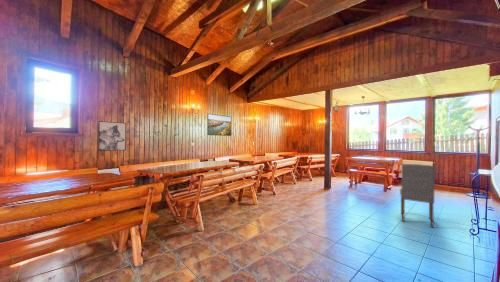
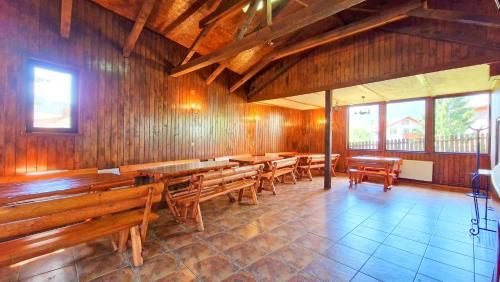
- dining chair [399,163,436,229]
- wall art [97,120,127,152]
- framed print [206,113,232,137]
